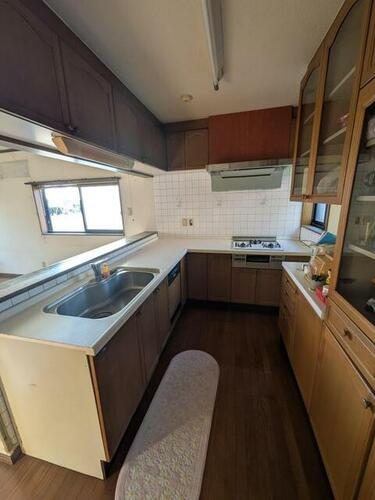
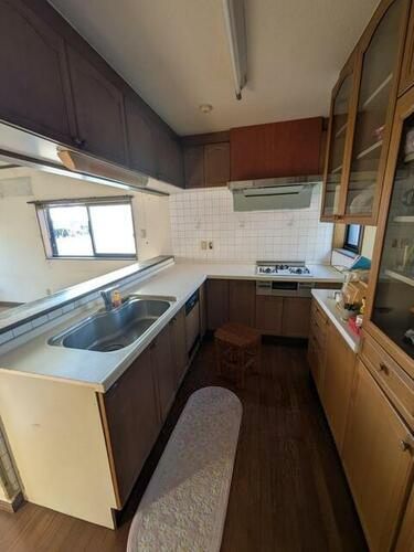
+ stool [213,321,262,390]
